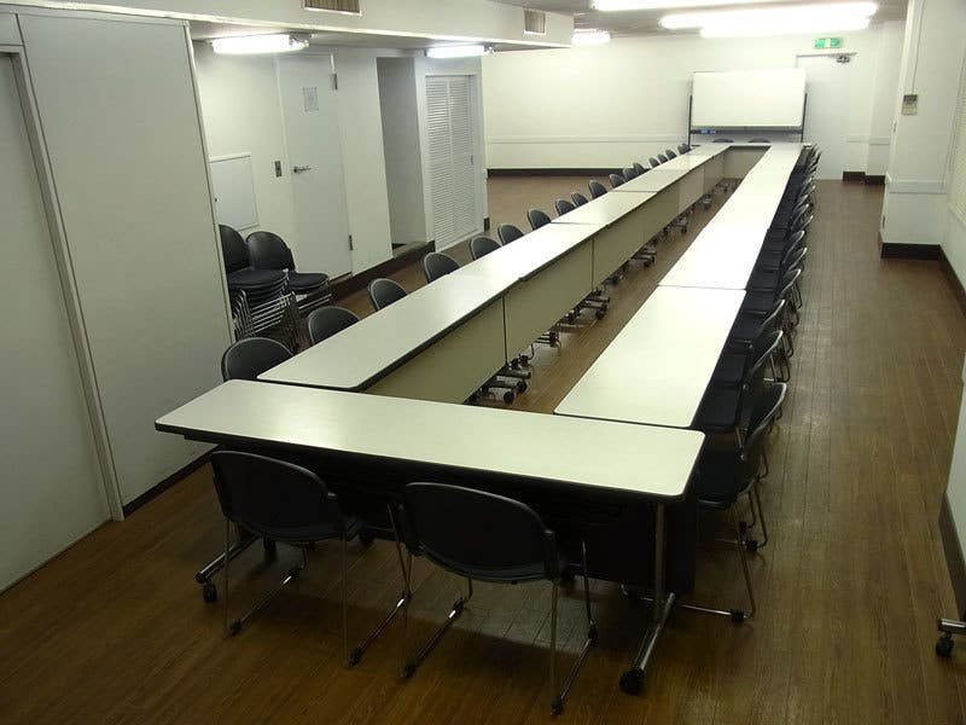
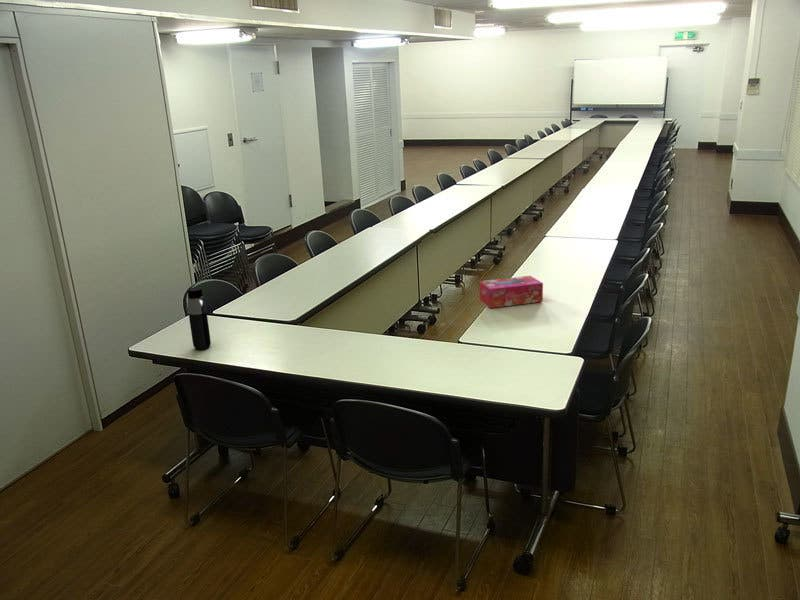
+ tissue box [478,275,544,309]
+ water bottle [186,286,212,351]
